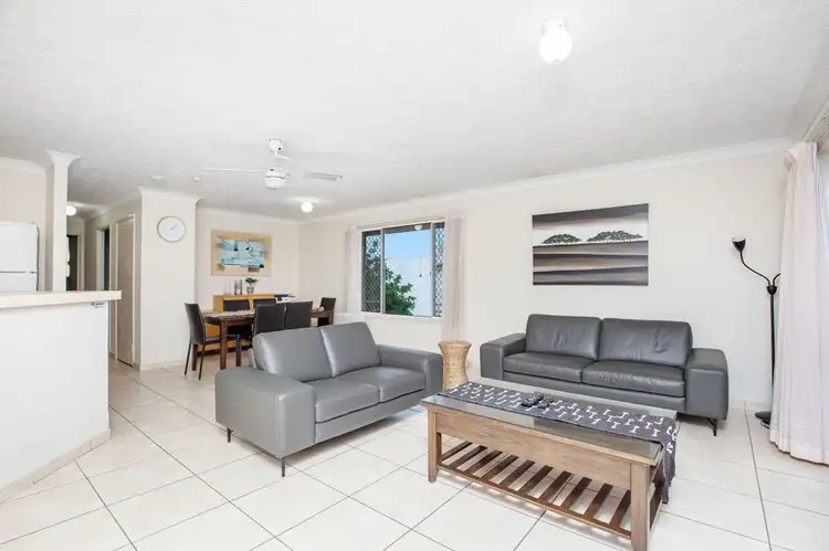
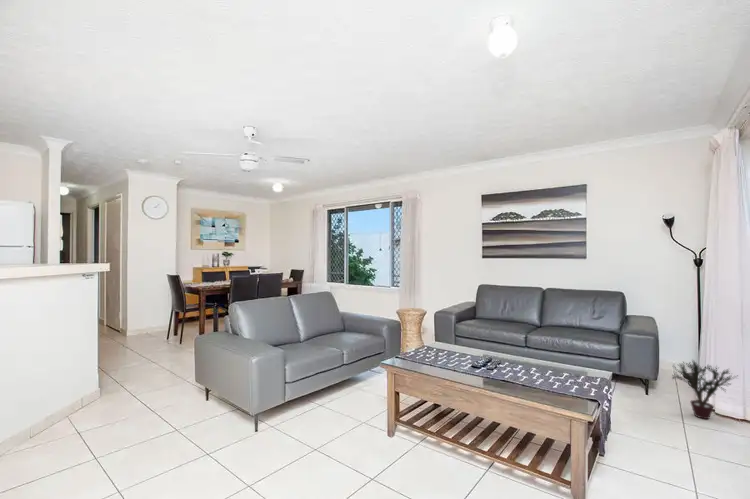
+ potted plant [670,358,740,420]
